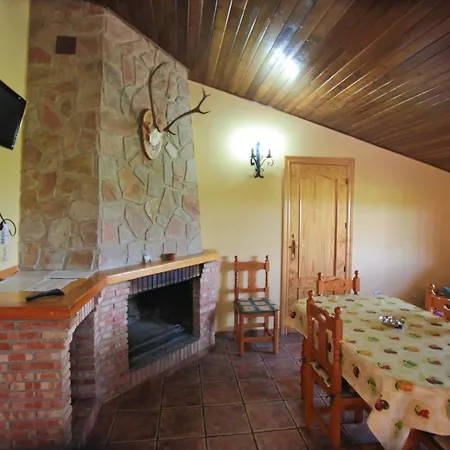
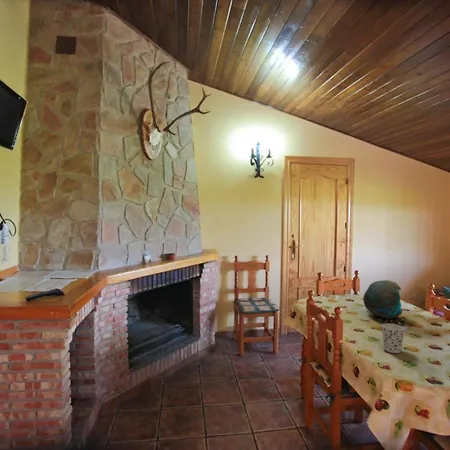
+ decorative bowl [362,279,403,320]
+ cup [380,323,406,354]
